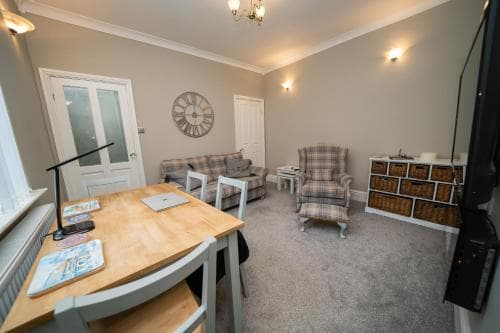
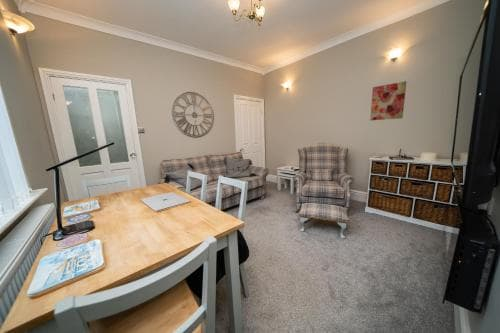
+ wall art [369,80,408,121]
